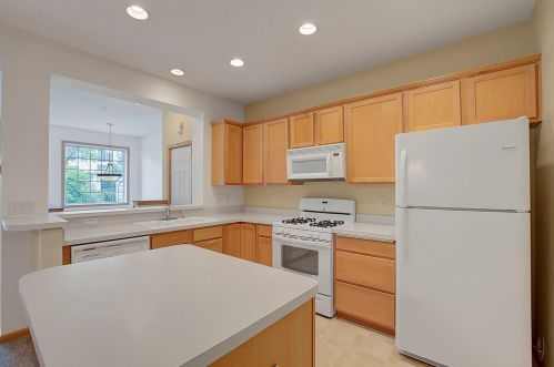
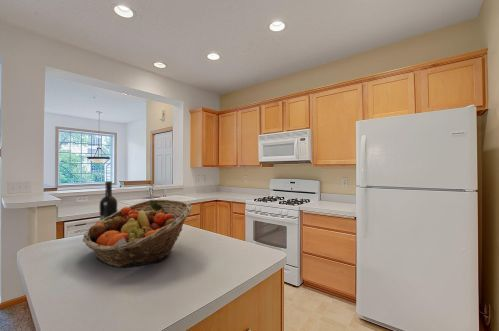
+ wine bottle [98,180,118,221]
+ fruit basket [82,199,193,268]
